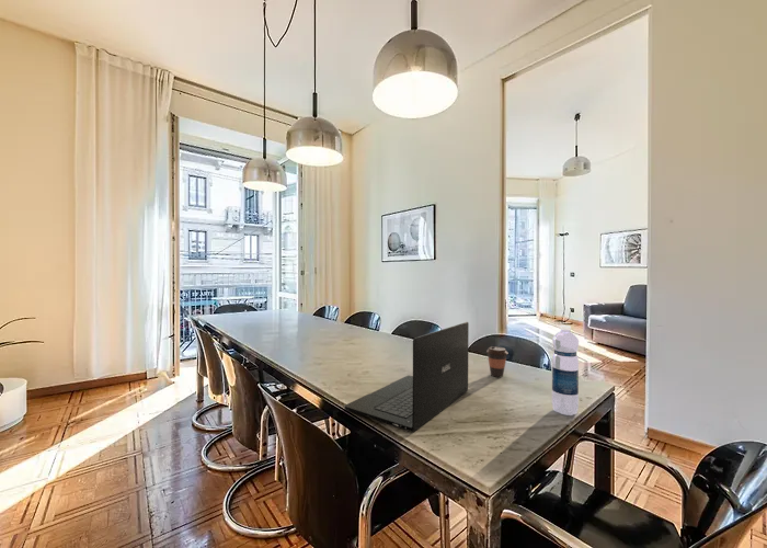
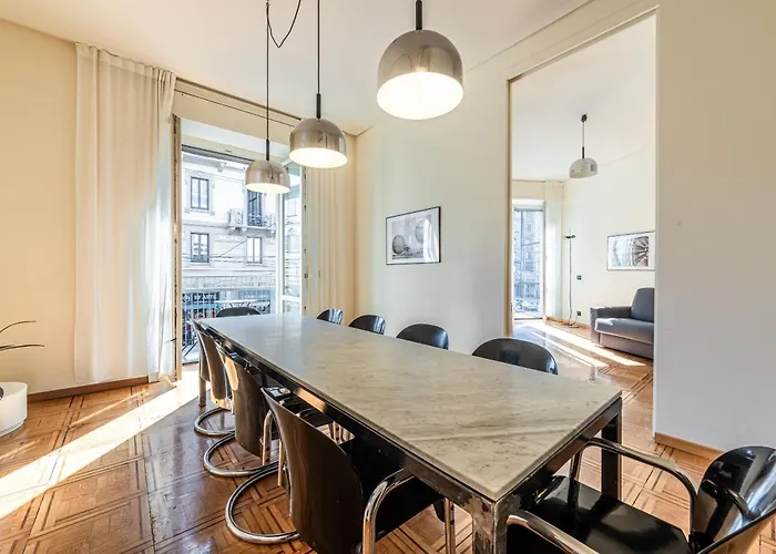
- water bottle [551,324,580,416]
- coffee cup [485,346,510,378]
- laptop [343,321,470,433]
